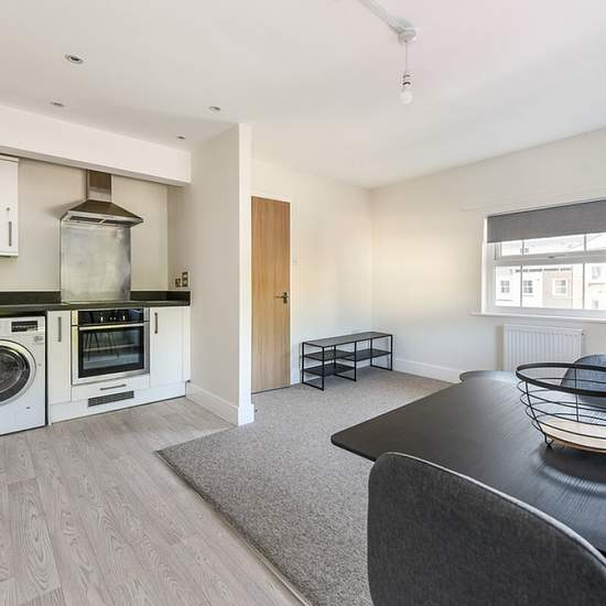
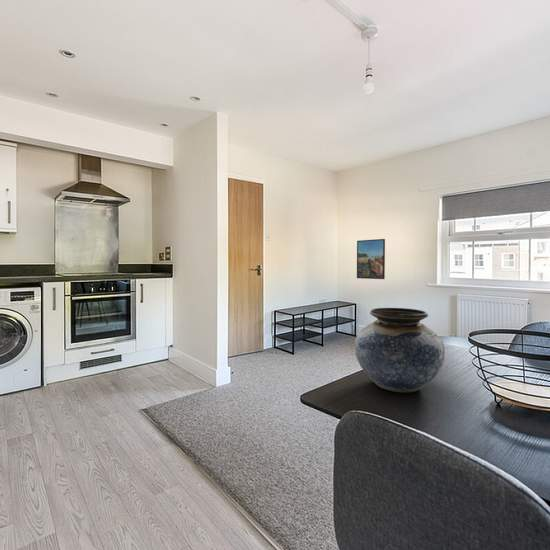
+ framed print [356,238,386,280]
+ vase [354,307,446,393]
